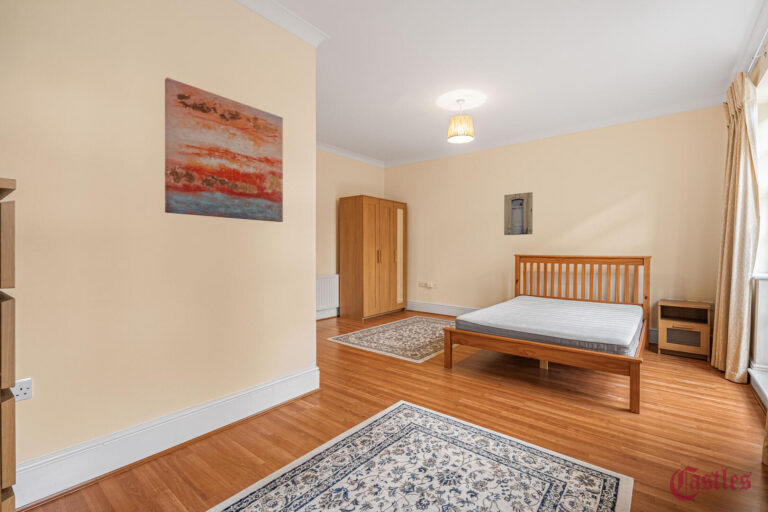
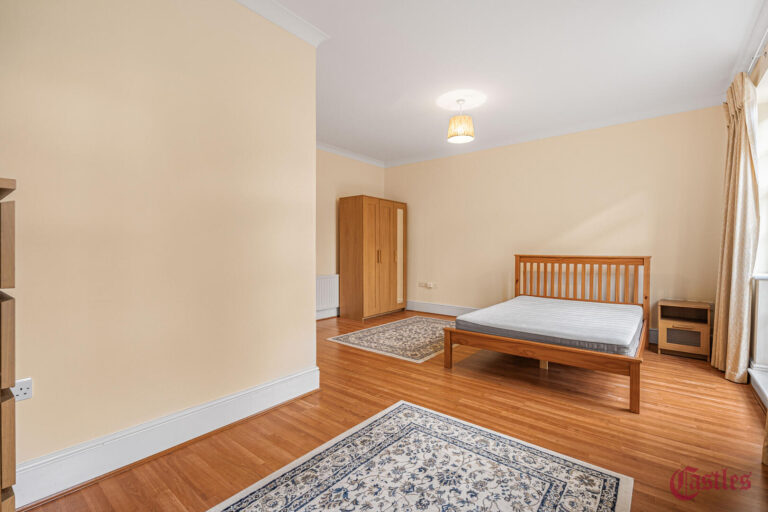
- wall art [164,77,284,223]
- wall art [503,191,534,236]
